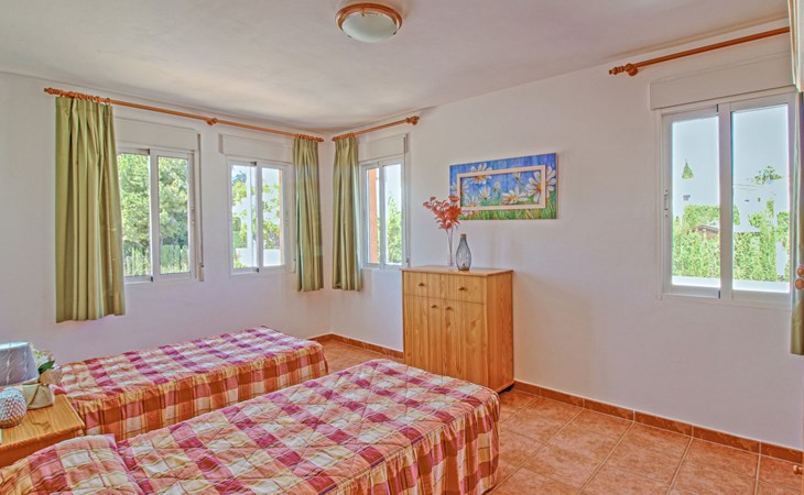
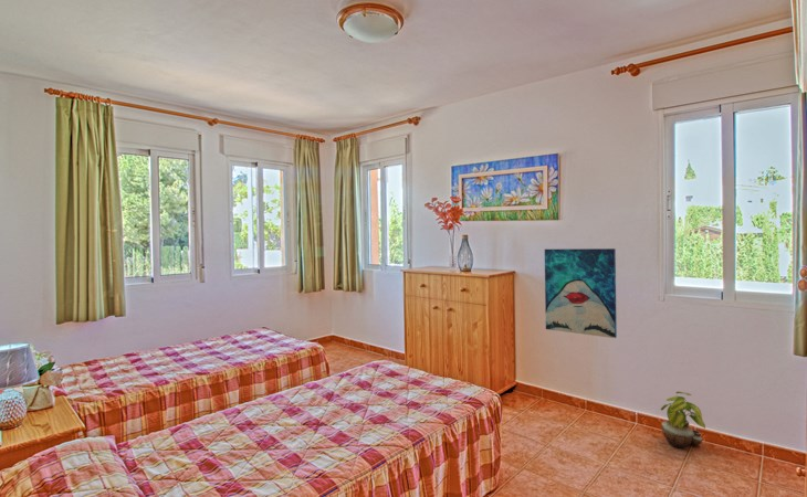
+ potted plant [660,391,706,450]
+ wall art [544,247,618,339]
